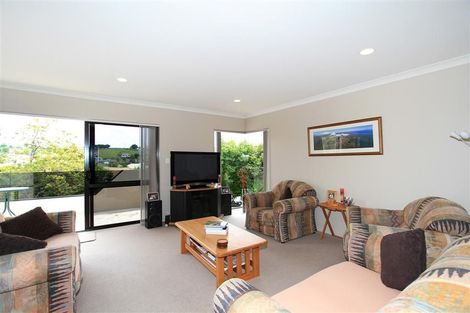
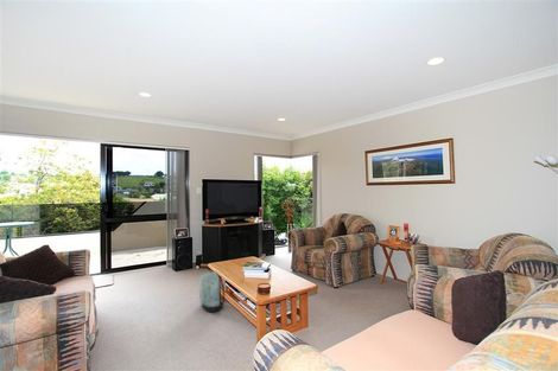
+ backpack [198,271,226,313]
